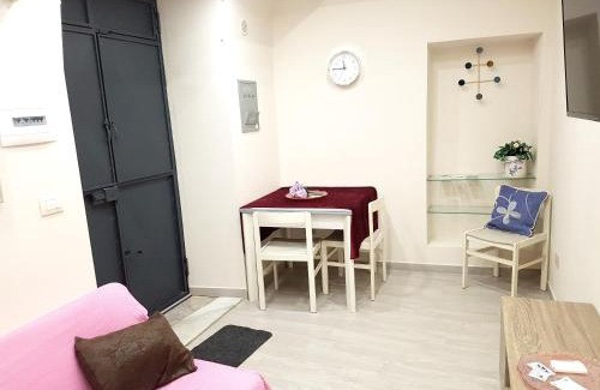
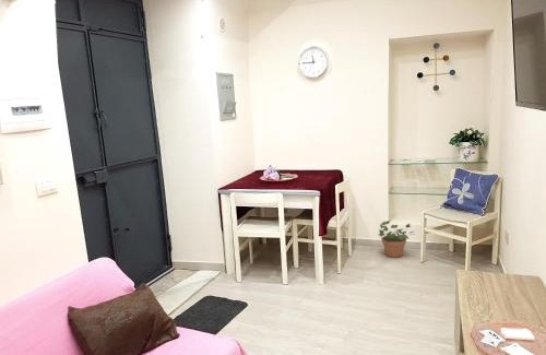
+ potted plant [378,220,416,258]
